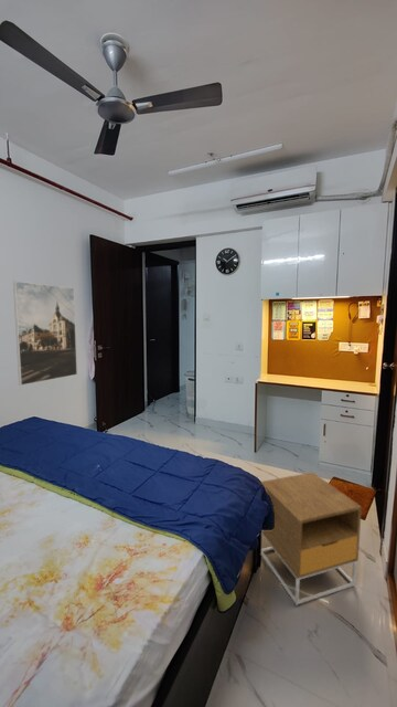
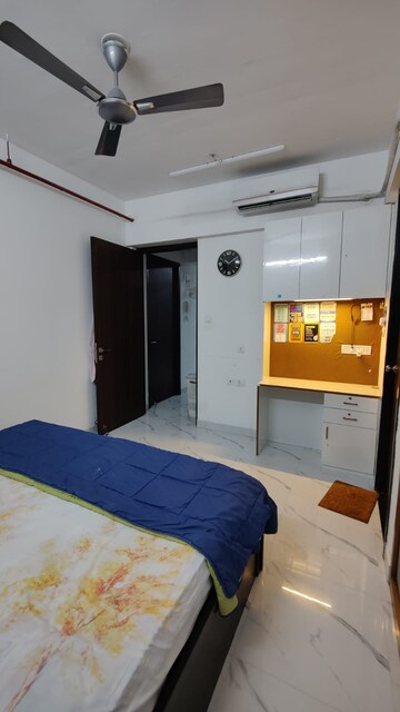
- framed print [12,281,78,387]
- nightstand [260,472,363,606]
